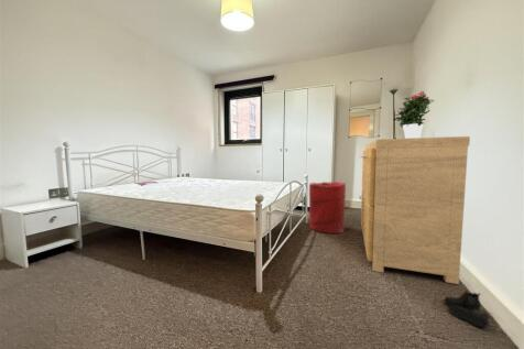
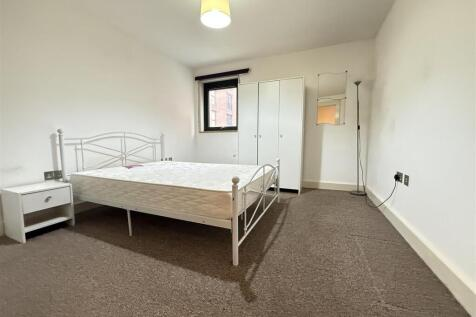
- laundry hamper [308,181,347,235]
- potted flower [393,90,436,139]
- boots [443,290,493,328]
- dresser [358,135,471,285]
